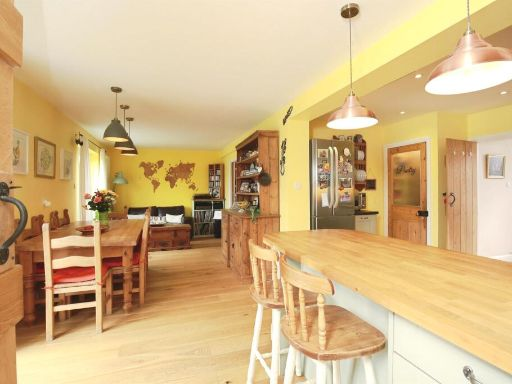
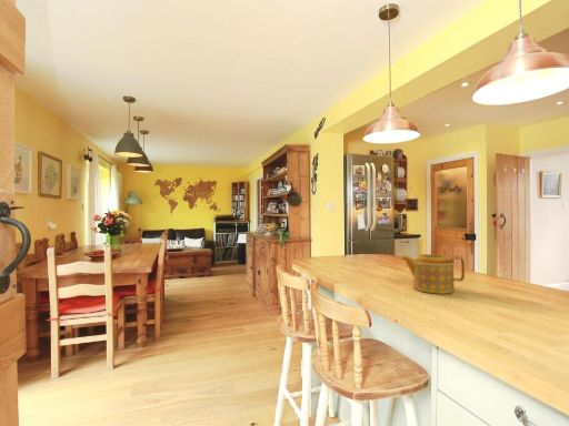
+ teapot [400,253,466,295]
